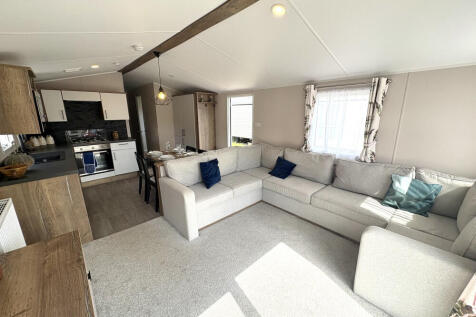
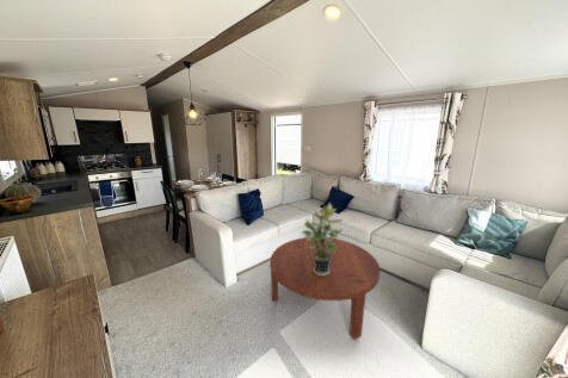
+ coffee table [268,236,381,341]
+ potted plant [301,203,344,275]
